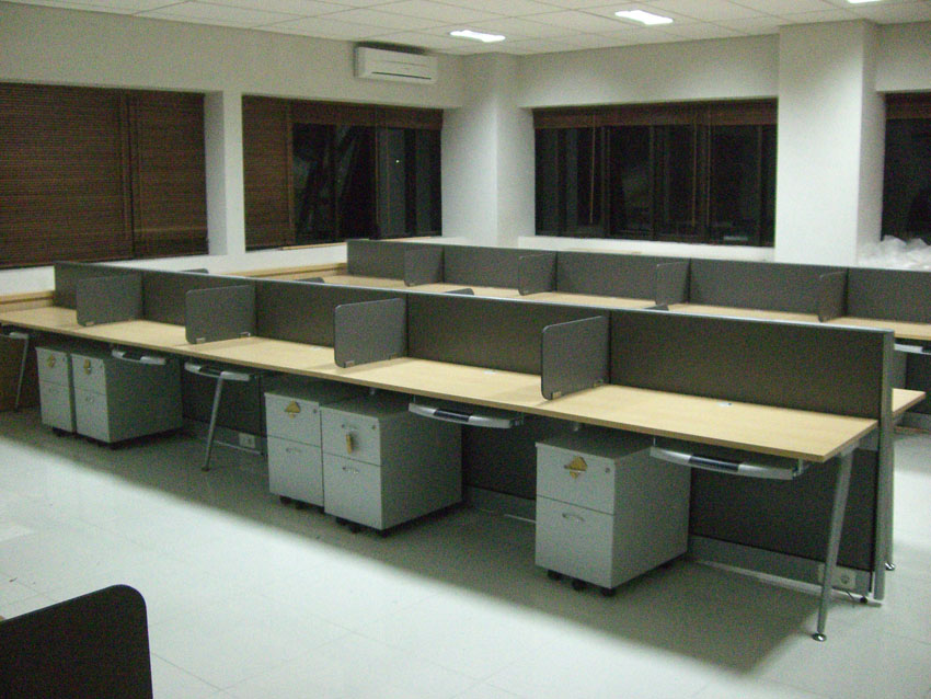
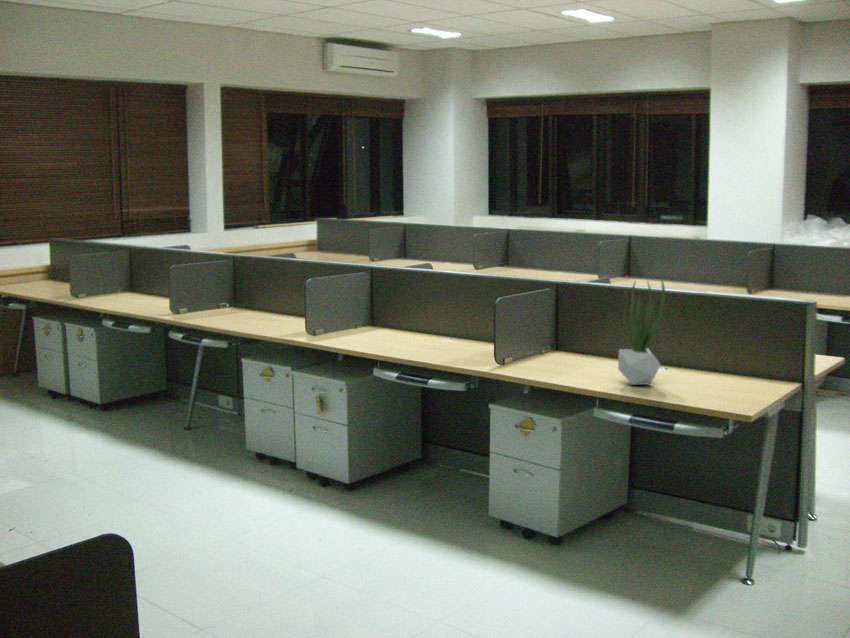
+ potted plant [617,277,668,386]
